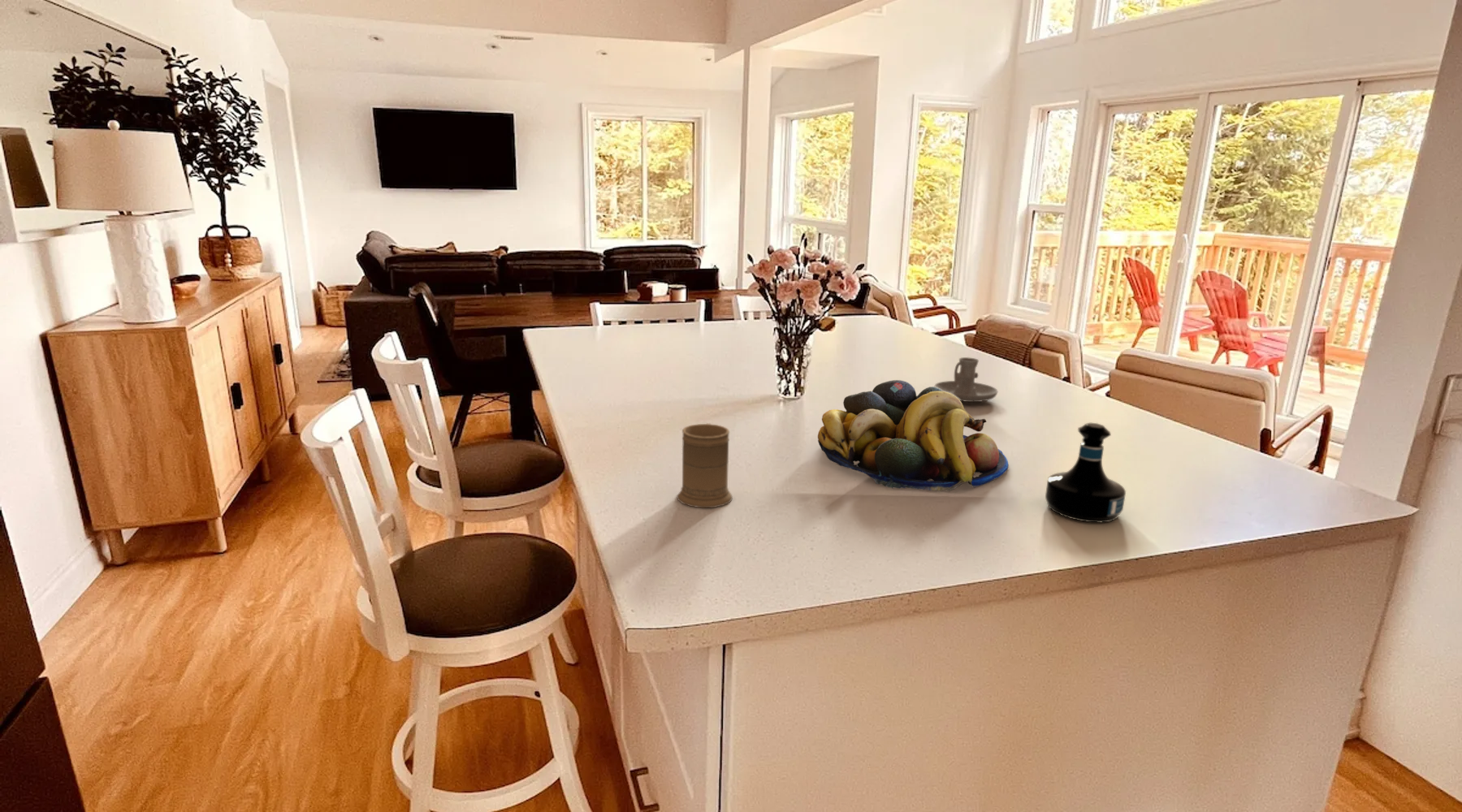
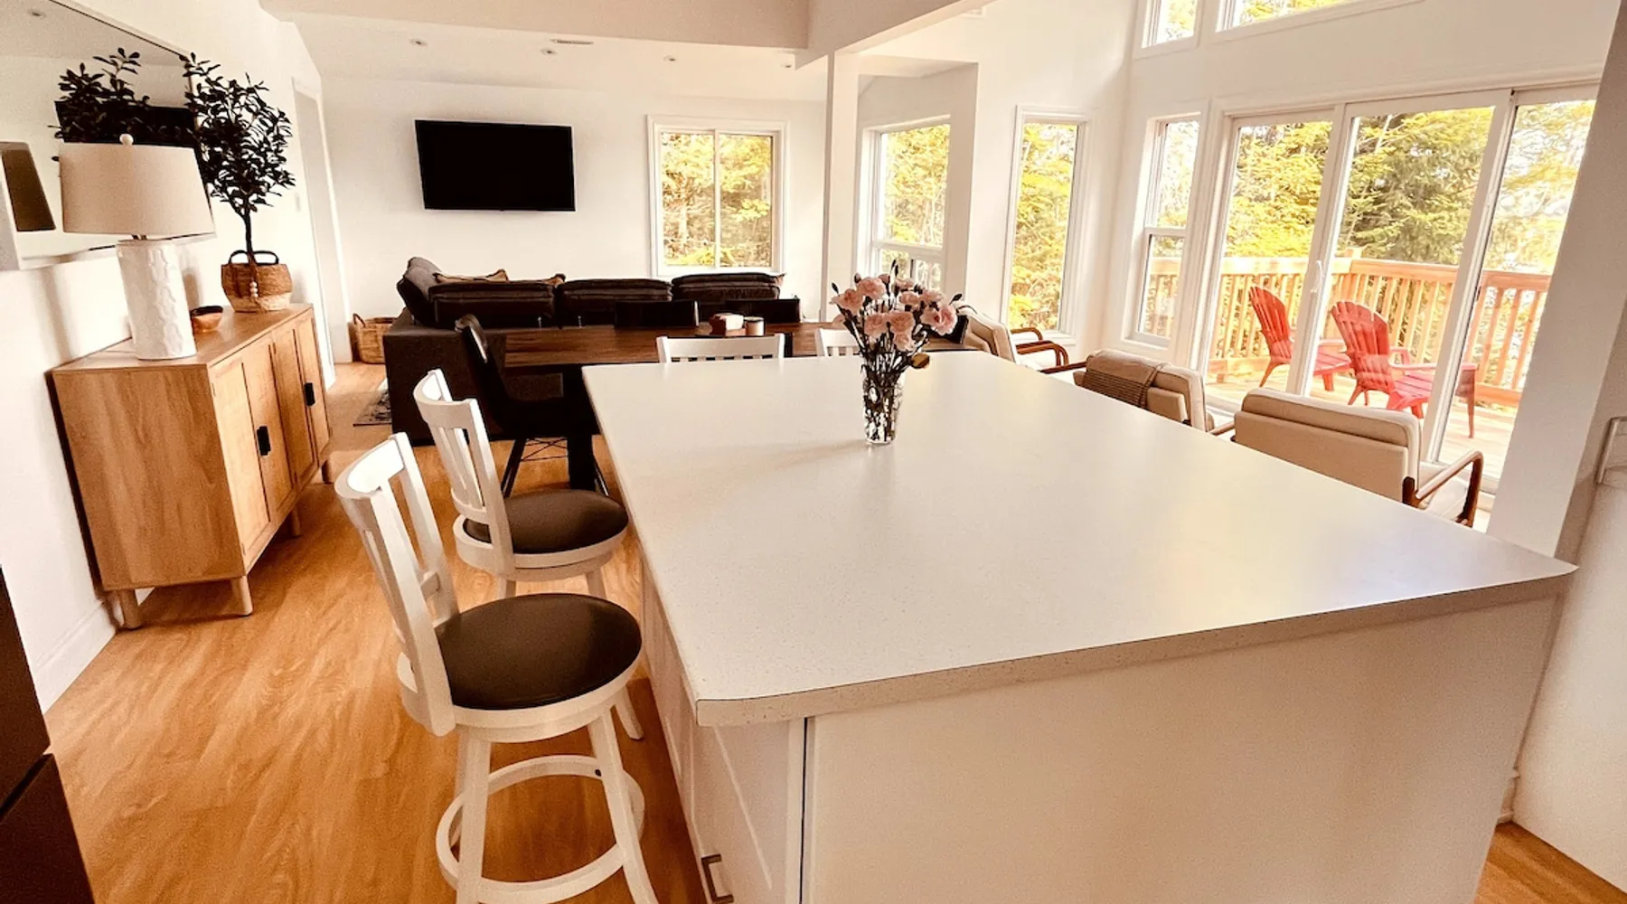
- candle holder [934,356,998,403]
- mug [676,422,733,508]
- tequila bottle [1045,422,1127,523]
- fruit bowl [817,379,1010,492]
